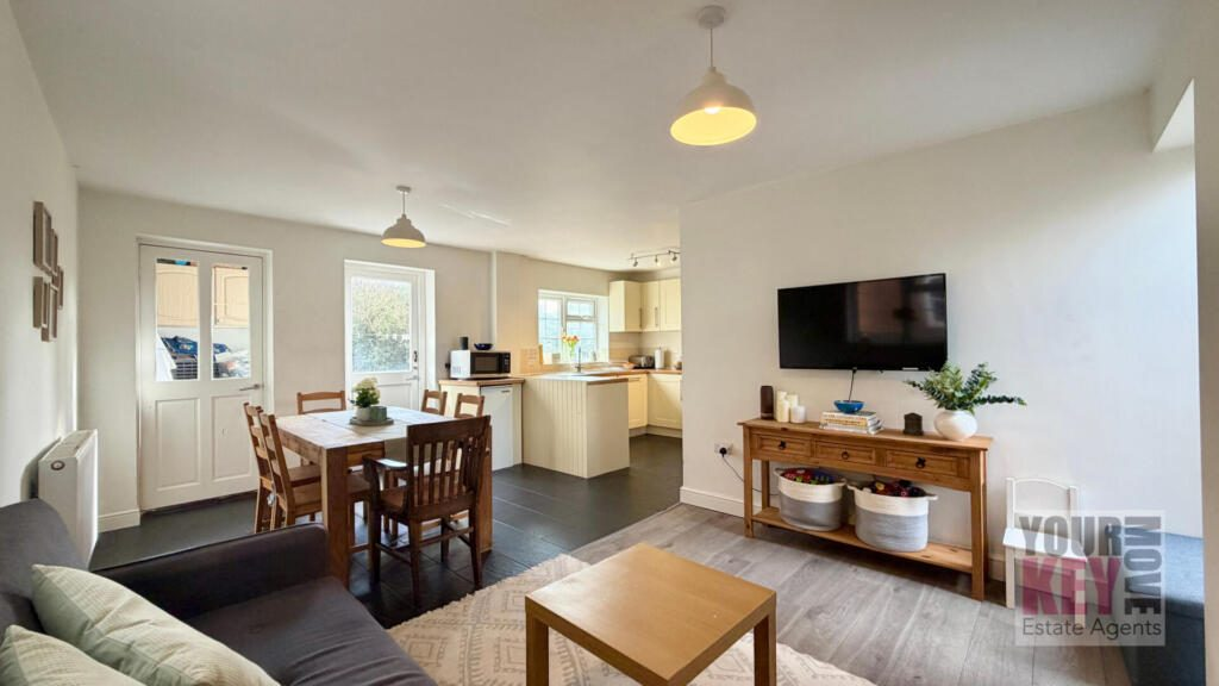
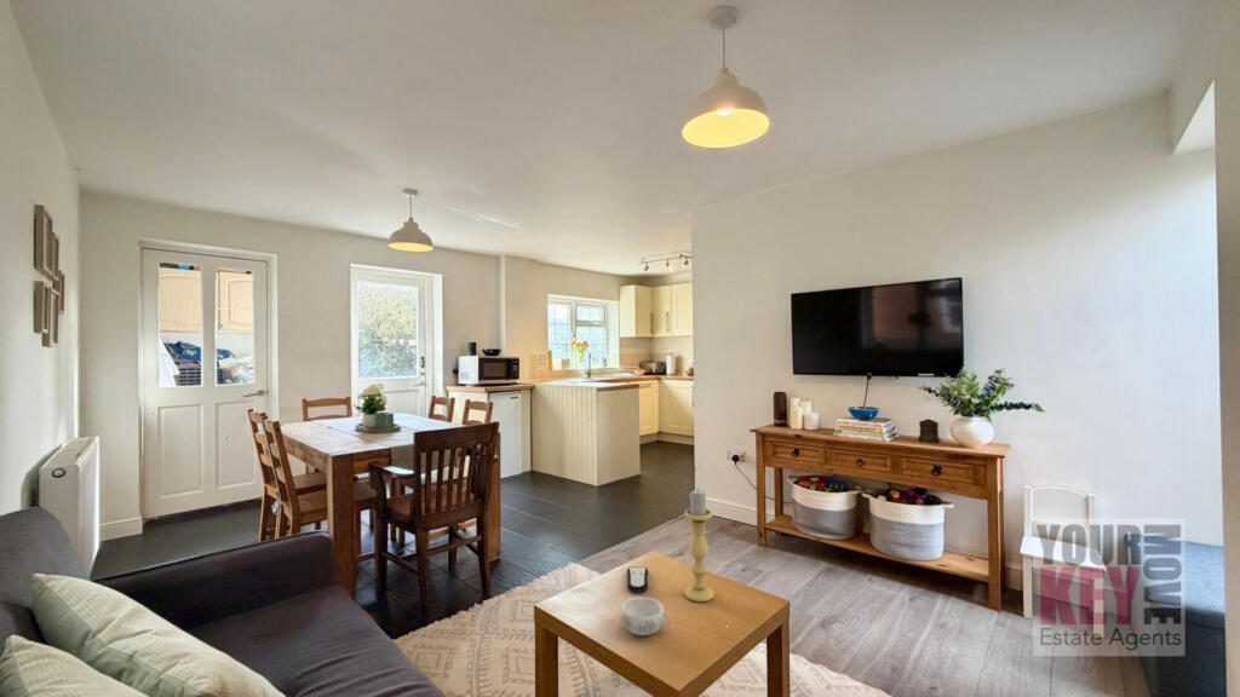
+ candle holder [683,488,716,603]
+ remote control [626,565,649,593]
+ decorative bowl [619,595,672,636]
